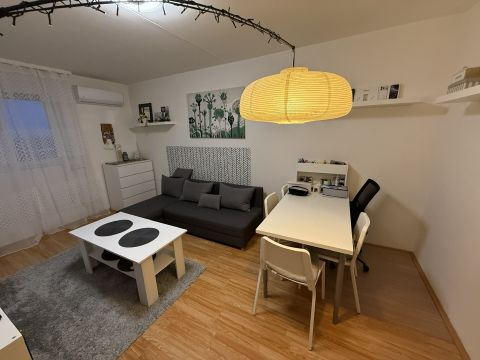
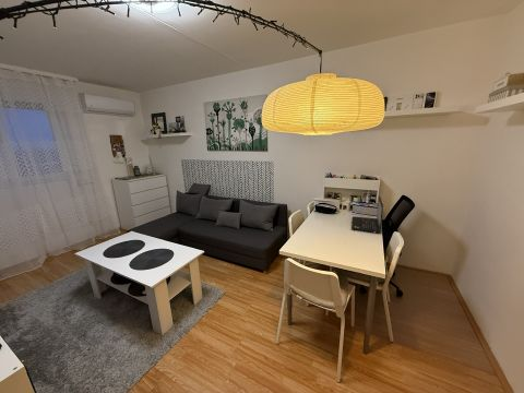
+ laptop [350,194,384,235]
